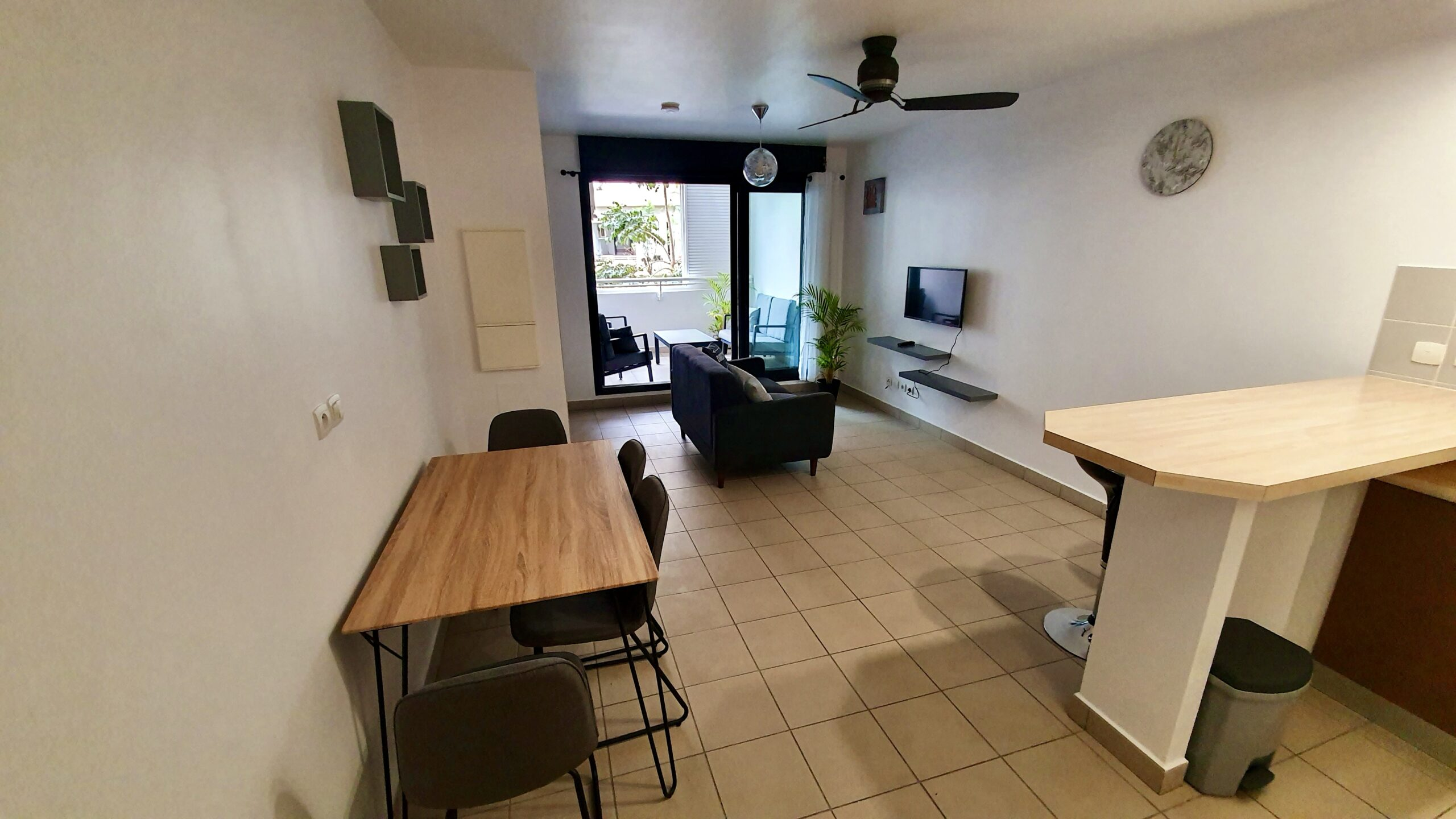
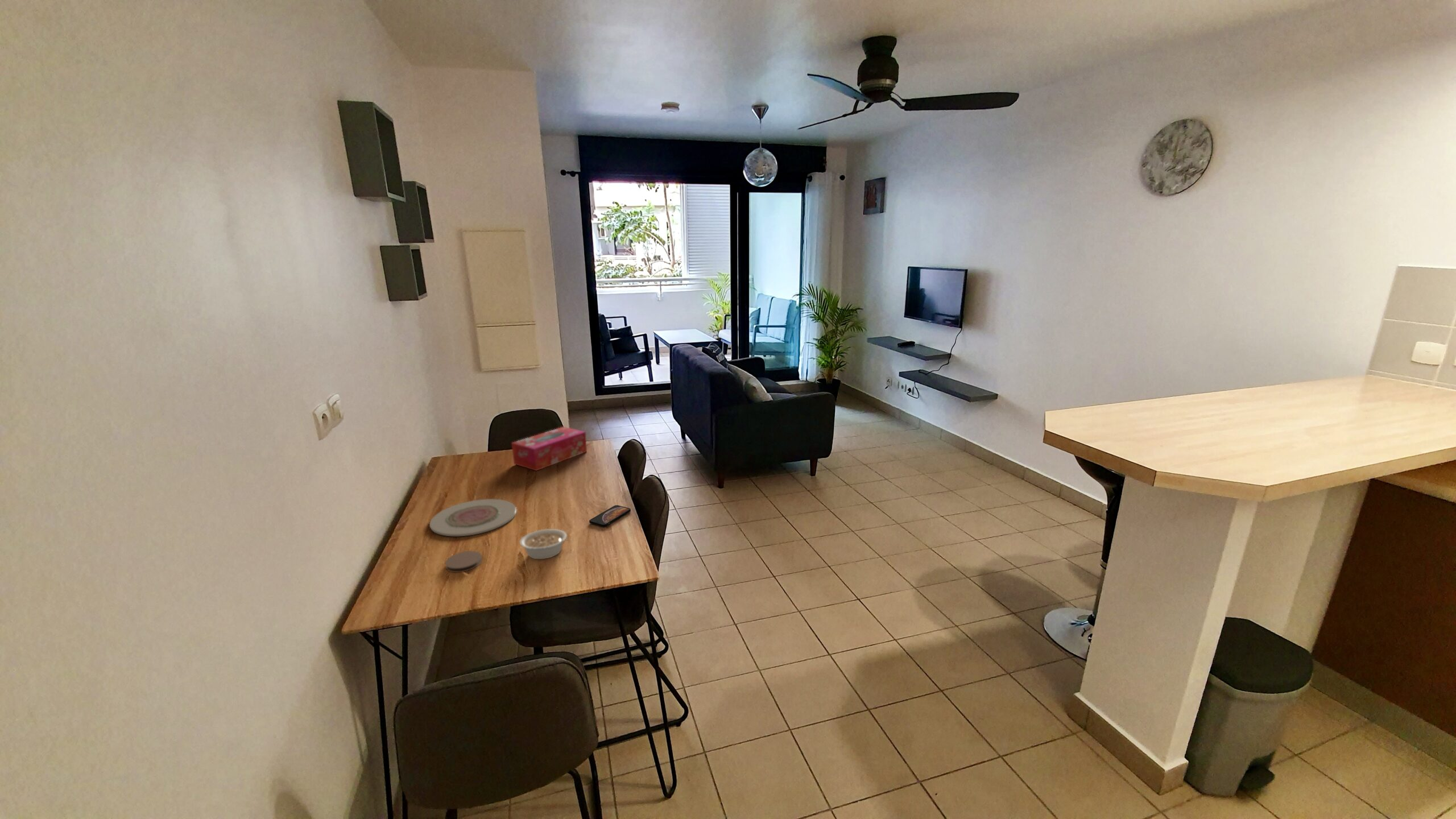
+ coaster [445,551,483,573]
+ legume [519,528,572,560]
+ smartphone [589,504,631,527]
+ plate [429,499,517,537]
+ tissue box [511,426,588,471]
